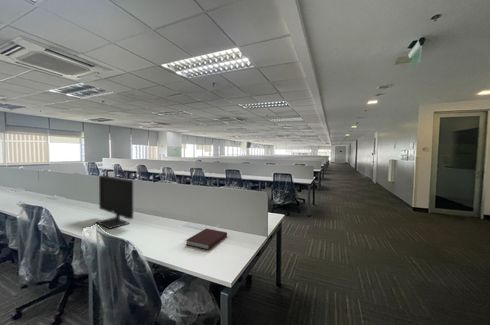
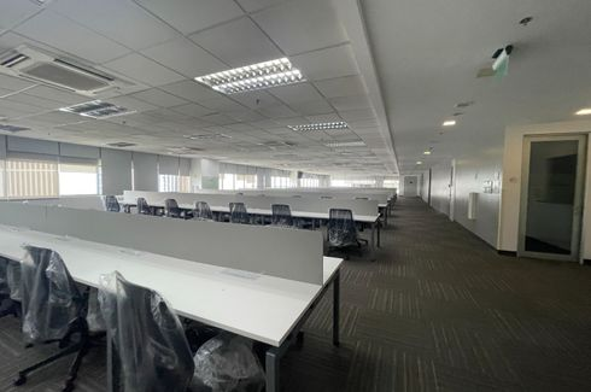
- monitor [95,175,134,230]
- notebook [185,228,228,251]
